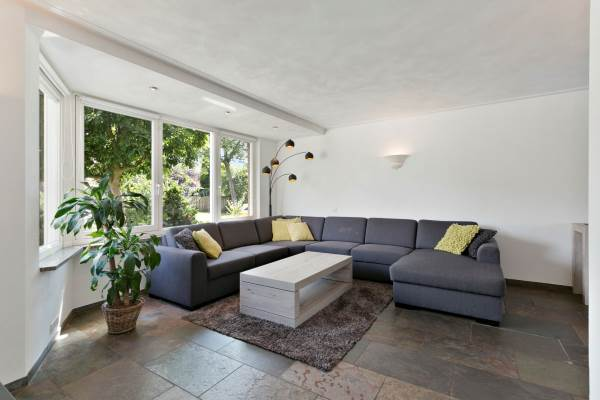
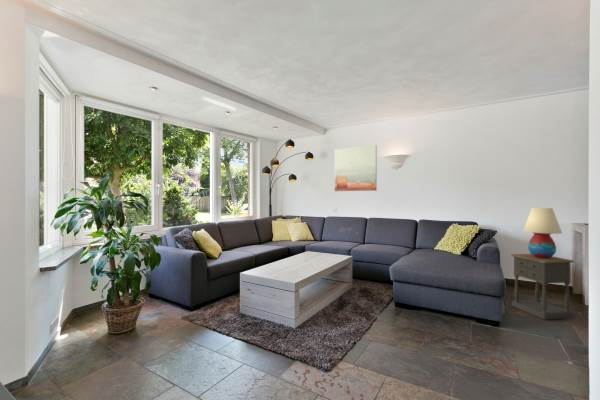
+ nightstand [510,253,575,321]
+ wall art [334,144,378,192]
+ table lamp [522,207,563,259]
